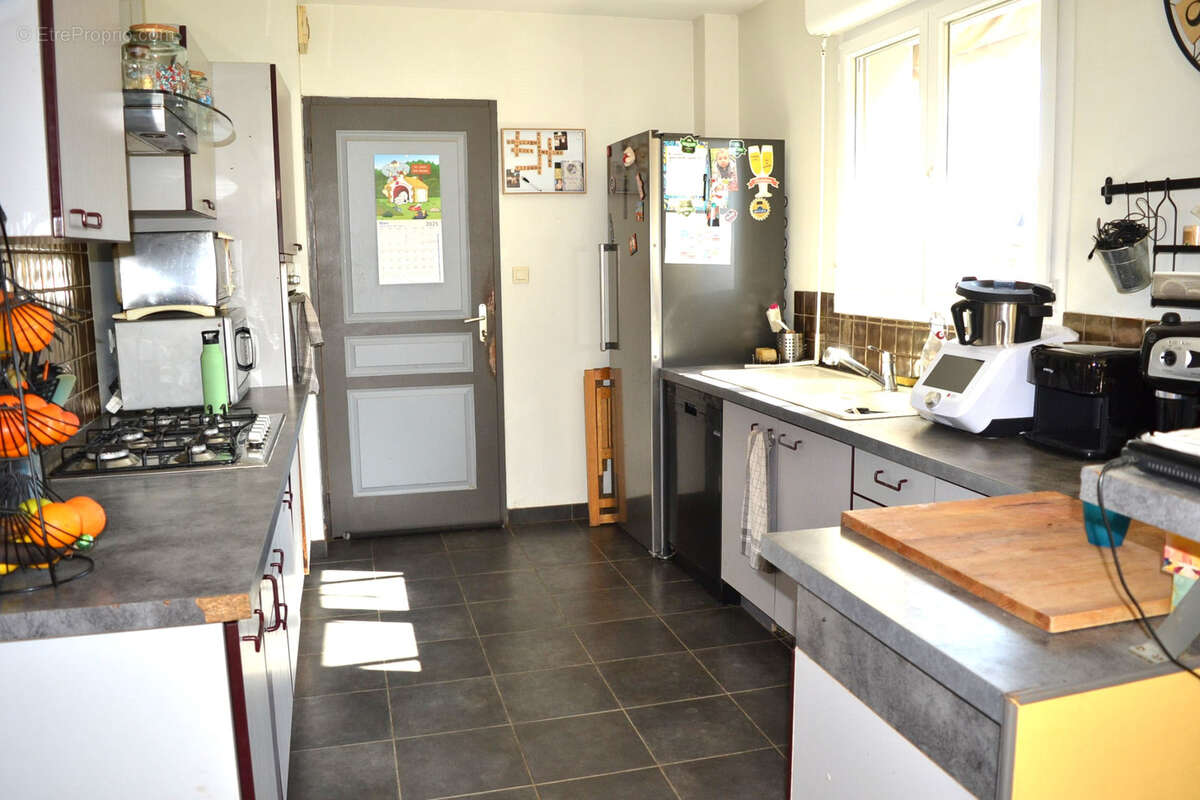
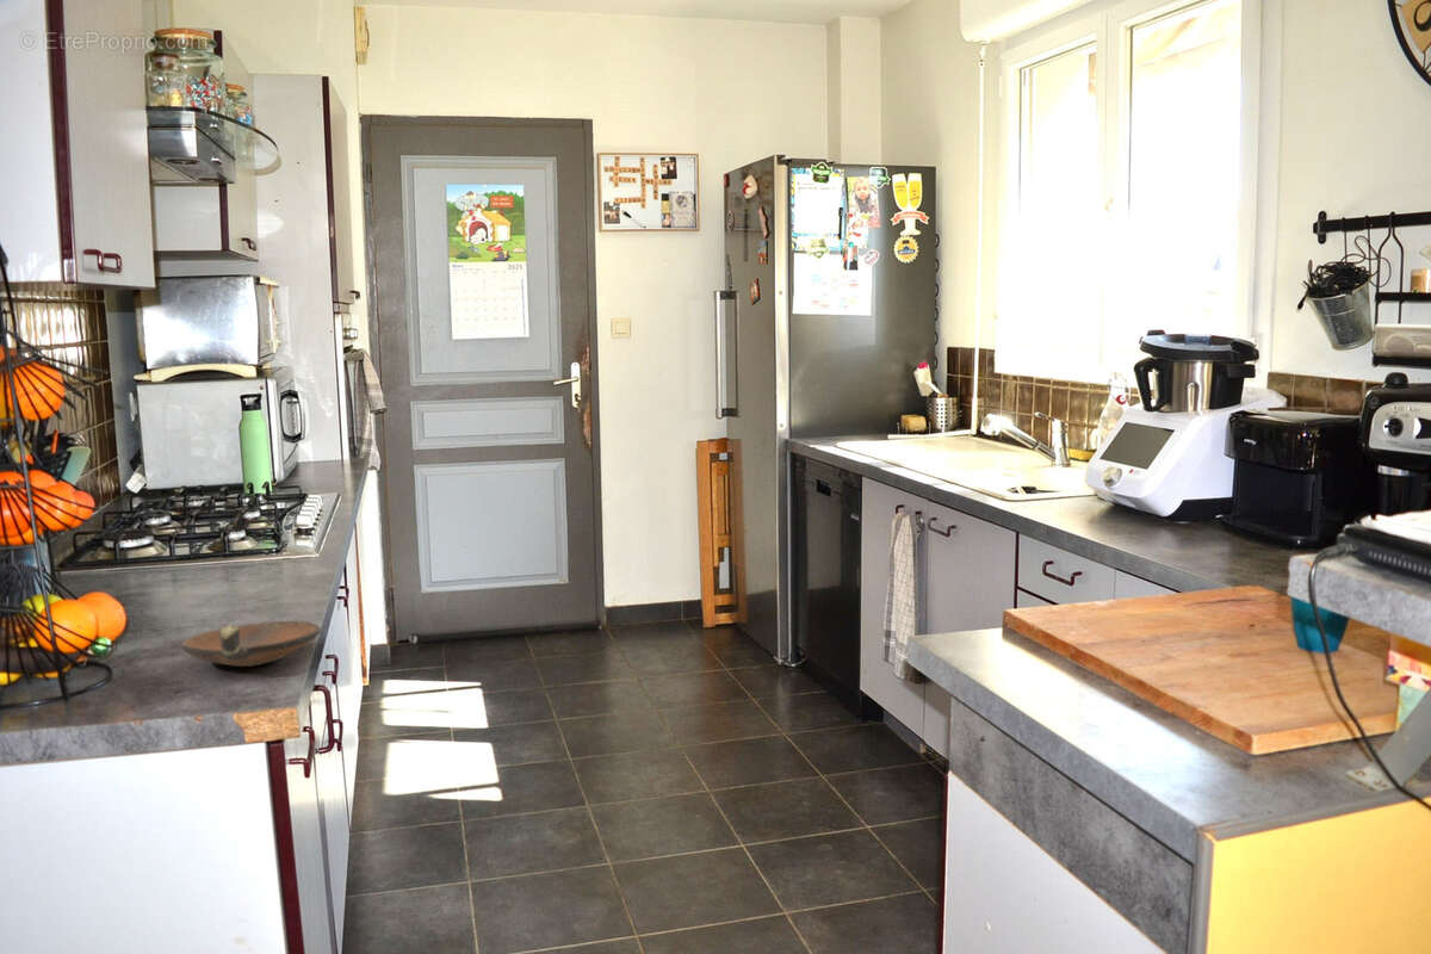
+ bowl [180,620,322,668]
